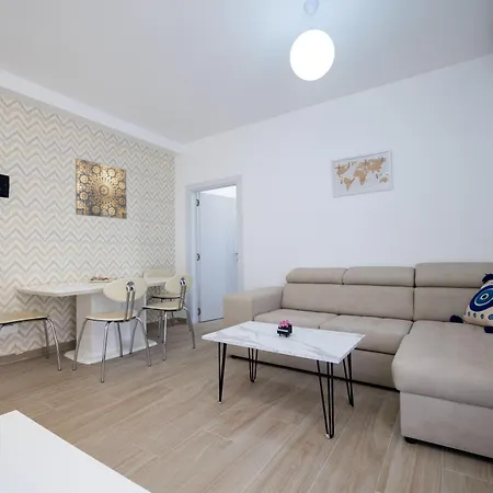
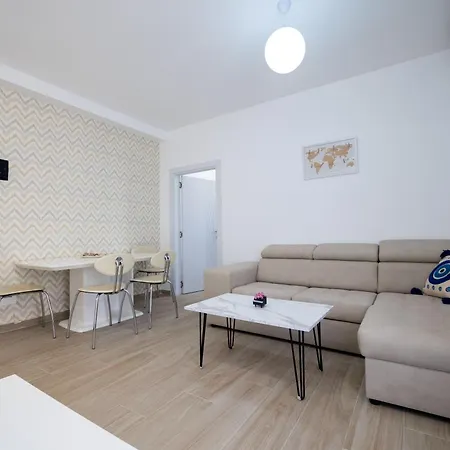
- wall art [74,158,128,220]
